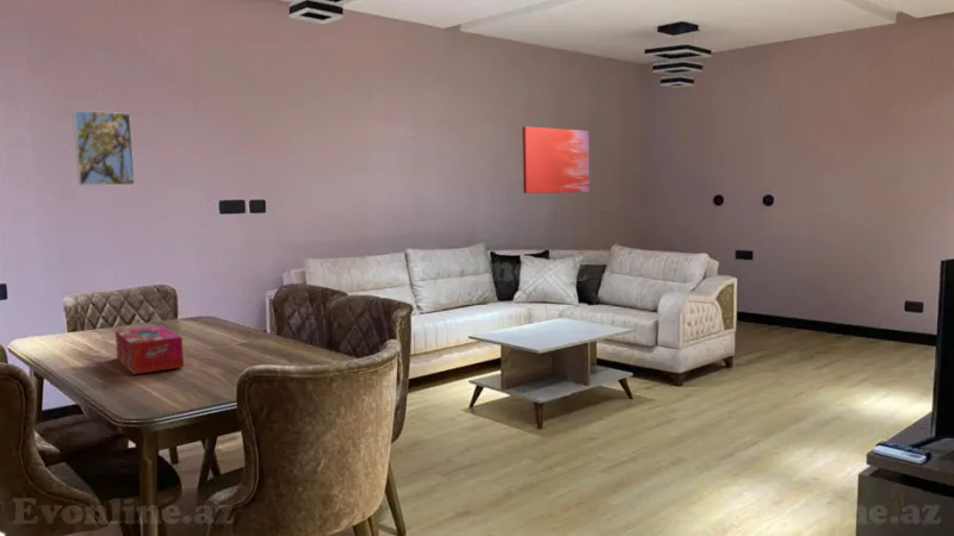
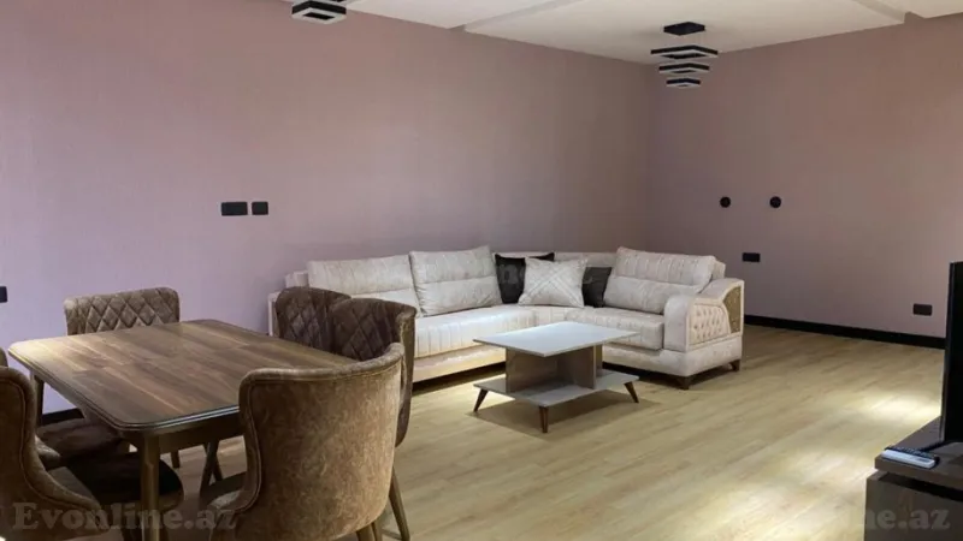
- wall art [521,125,590,194]
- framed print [72,110,136,187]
- tissue box [114,324,185,375]
